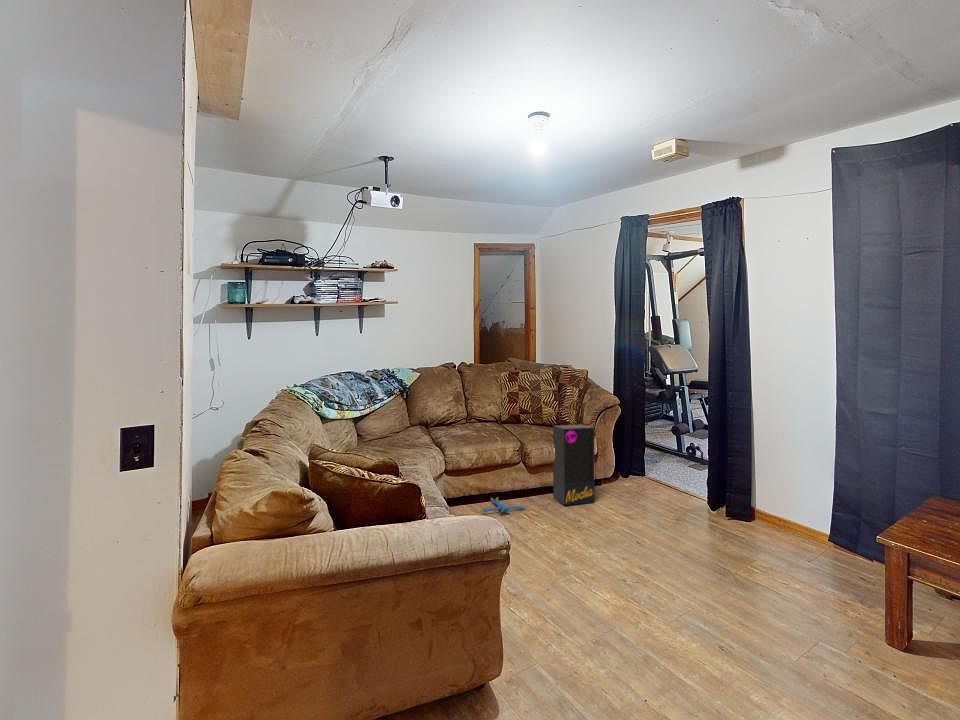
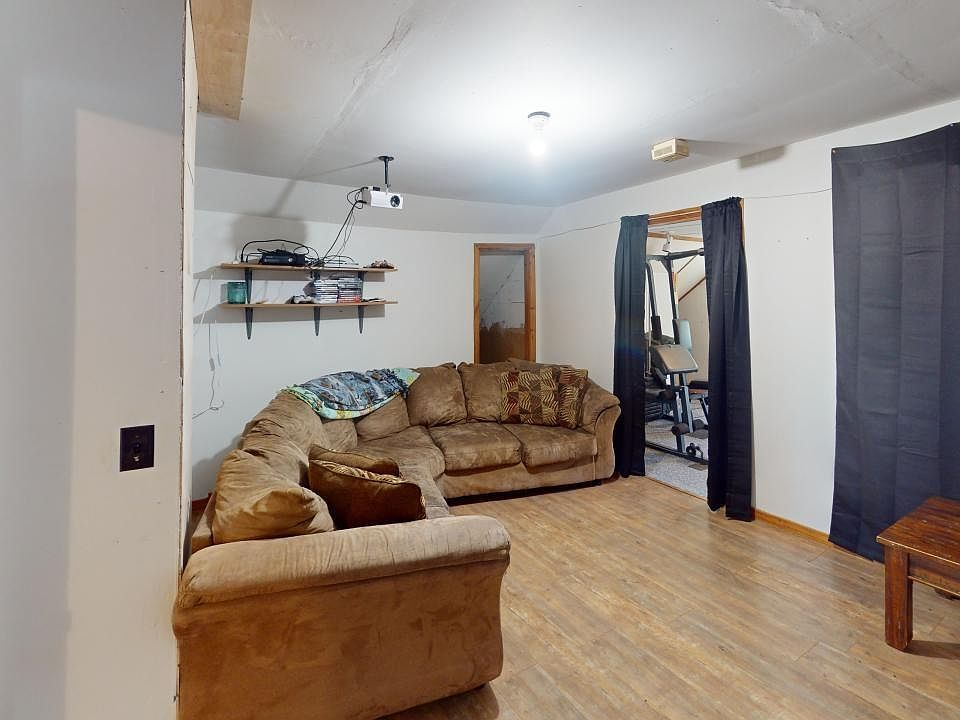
- plush toy [479,496,527,514]
- speaker [552,424,596,506]
